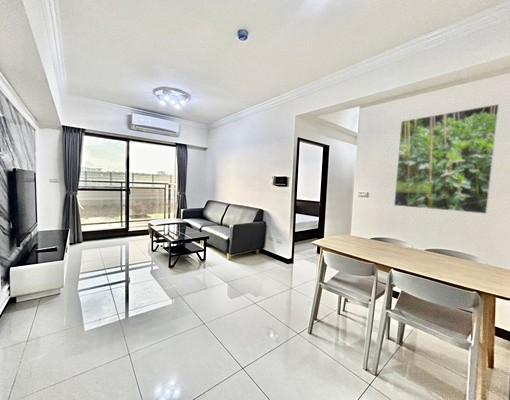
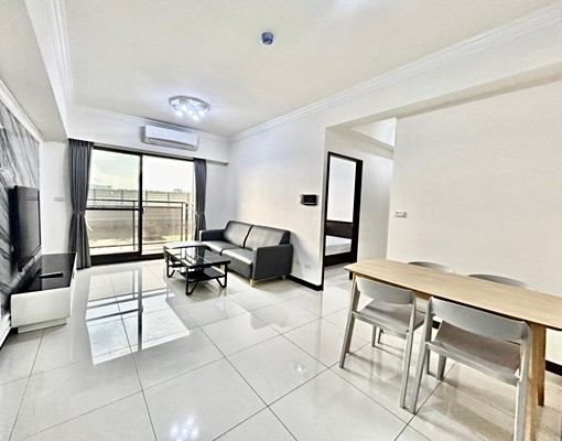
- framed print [393,103,500,215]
